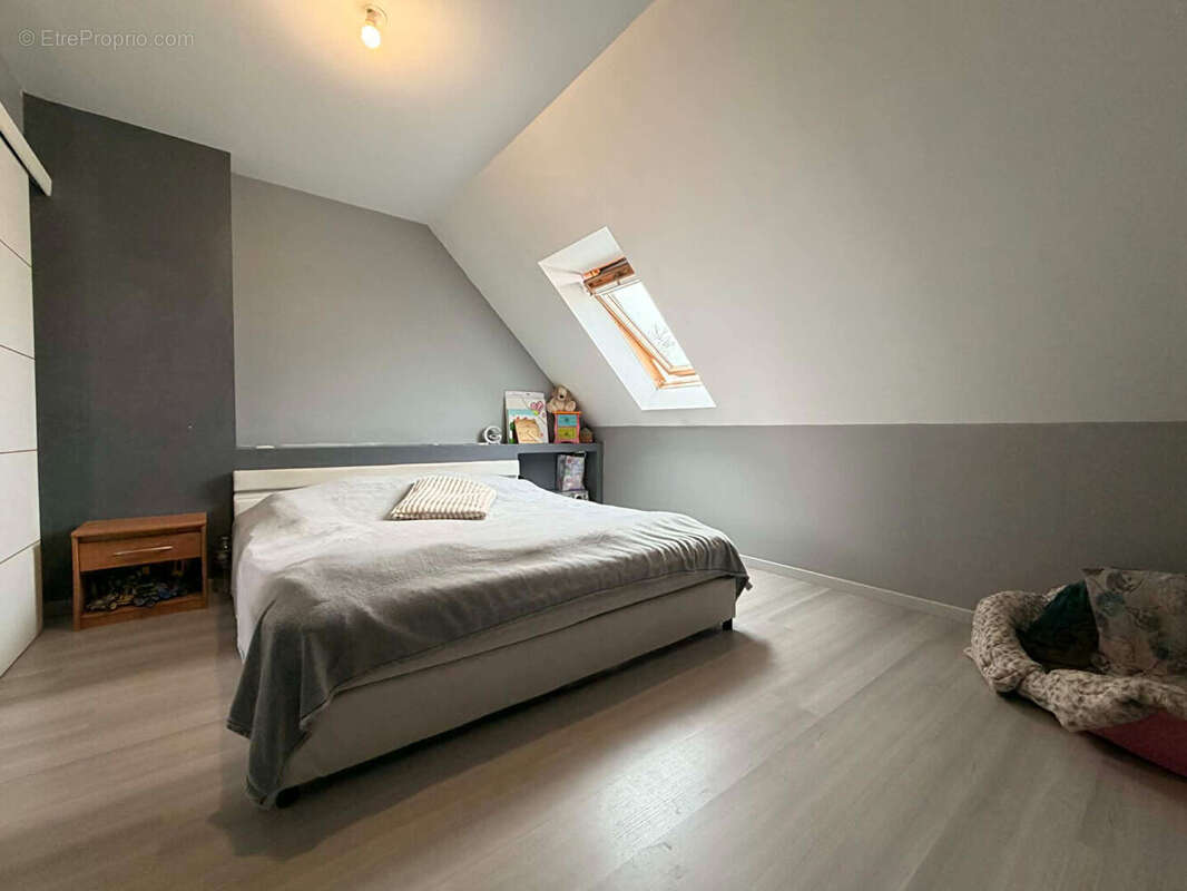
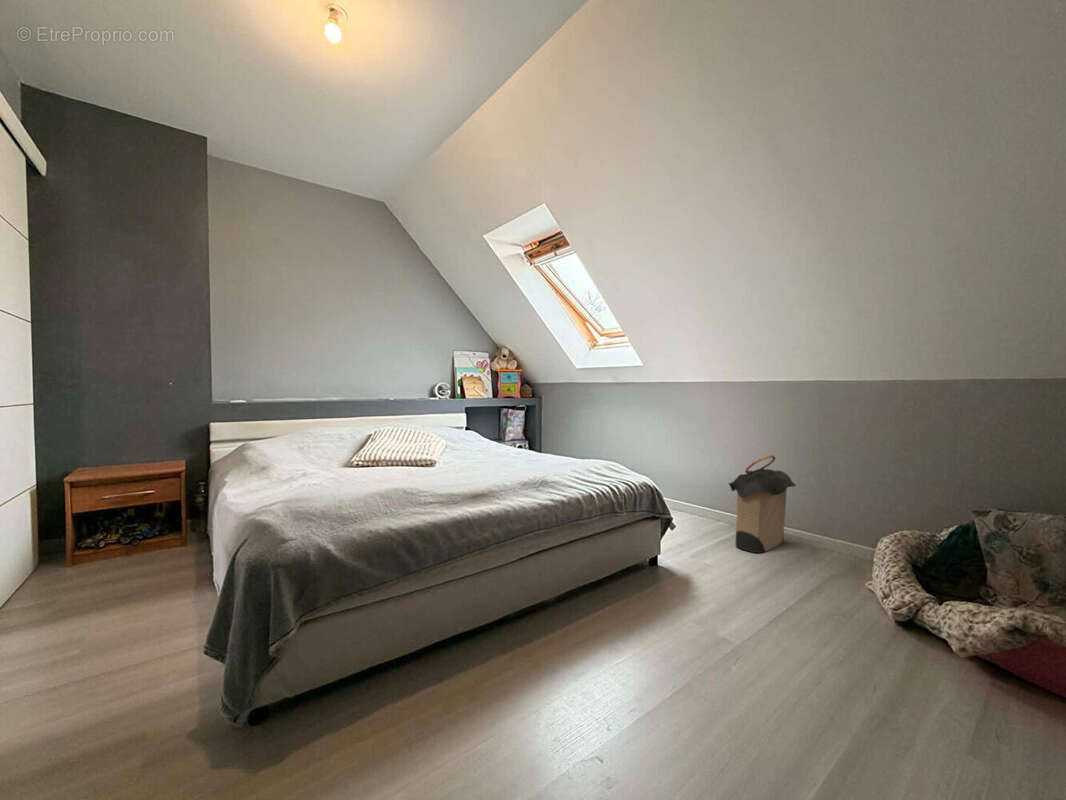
+ laundry hamper [728,454,798,554]
